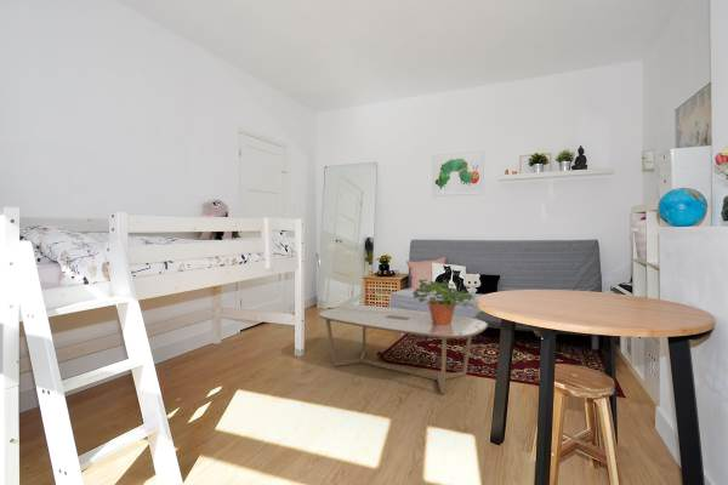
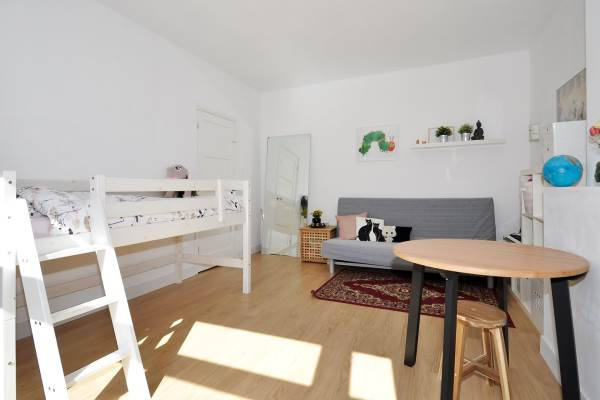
- potted plant [411,278,478,325]
- coffee table [317,304,489,395]
